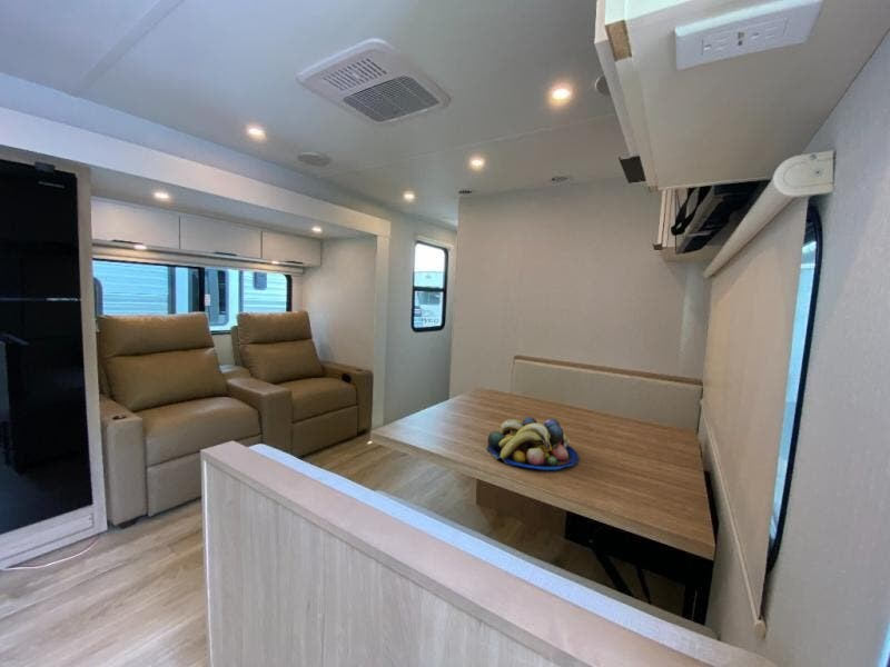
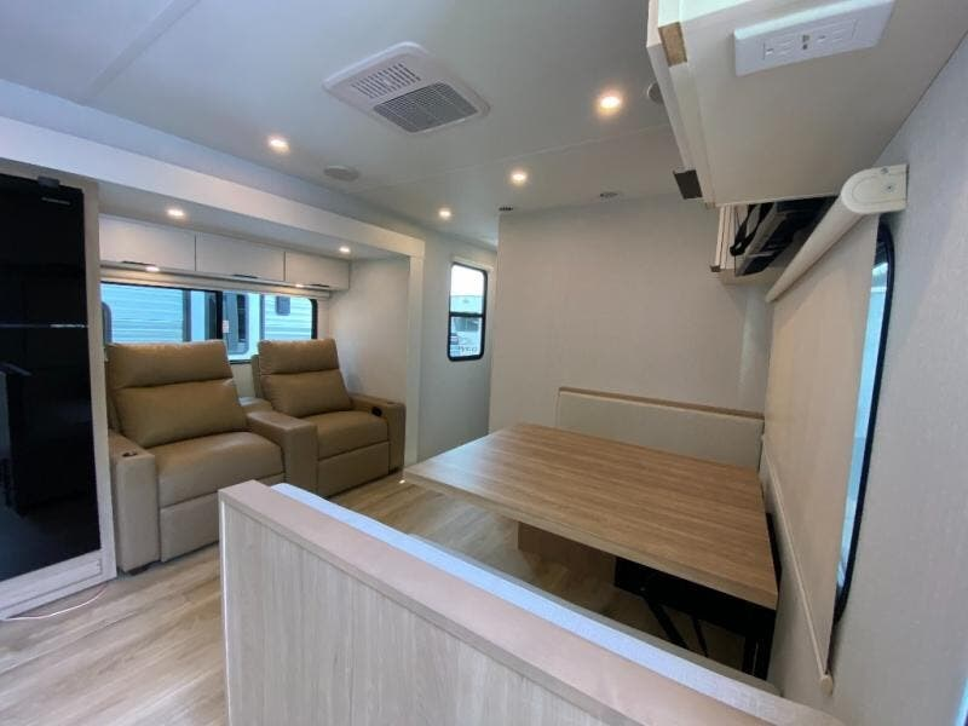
- fruit bowl [485,416,580,471]
